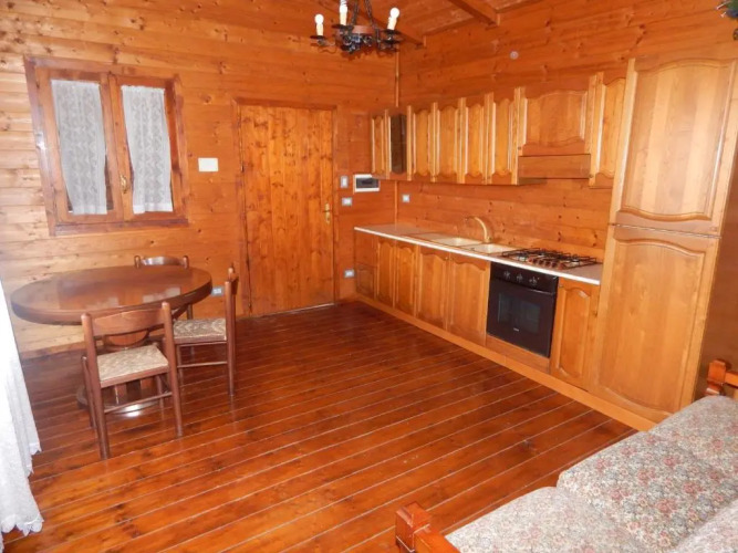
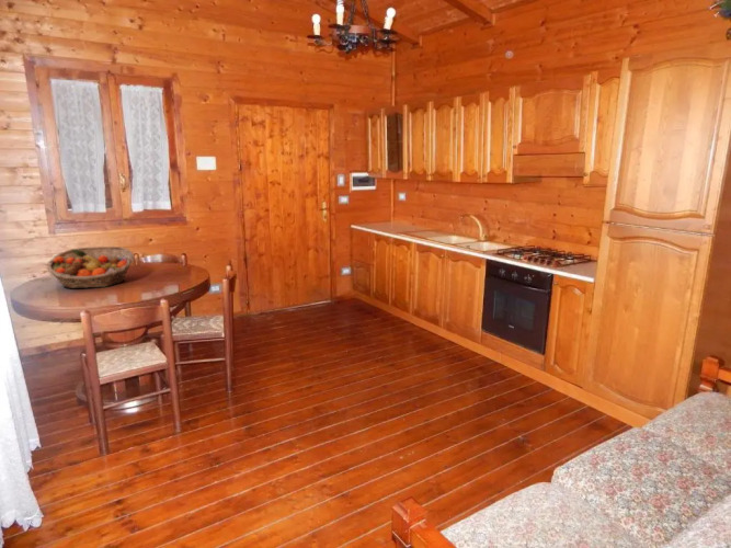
+ fruit basket [46,246,136,289]
